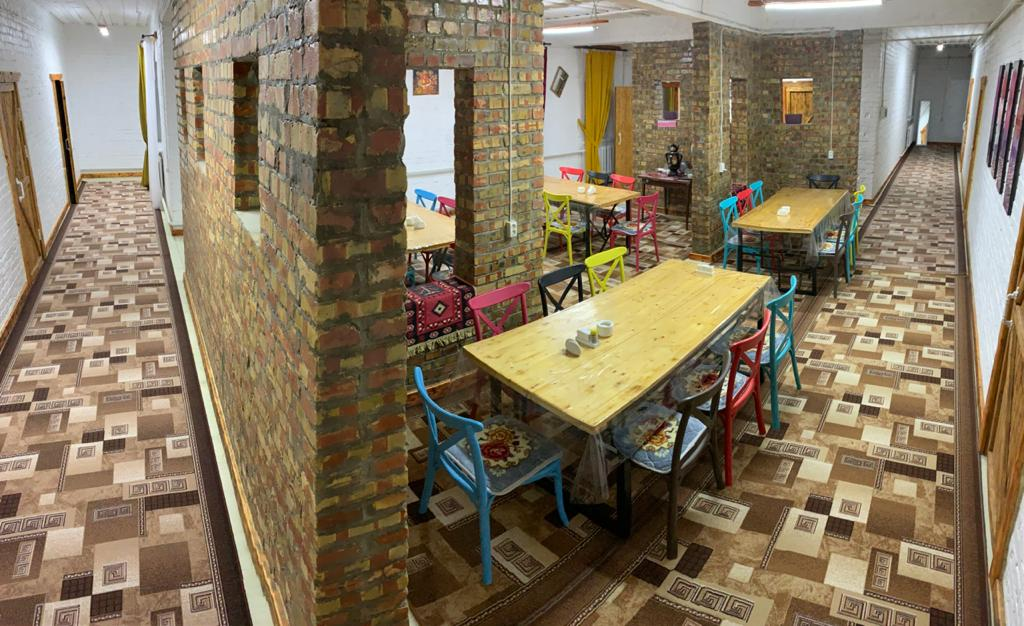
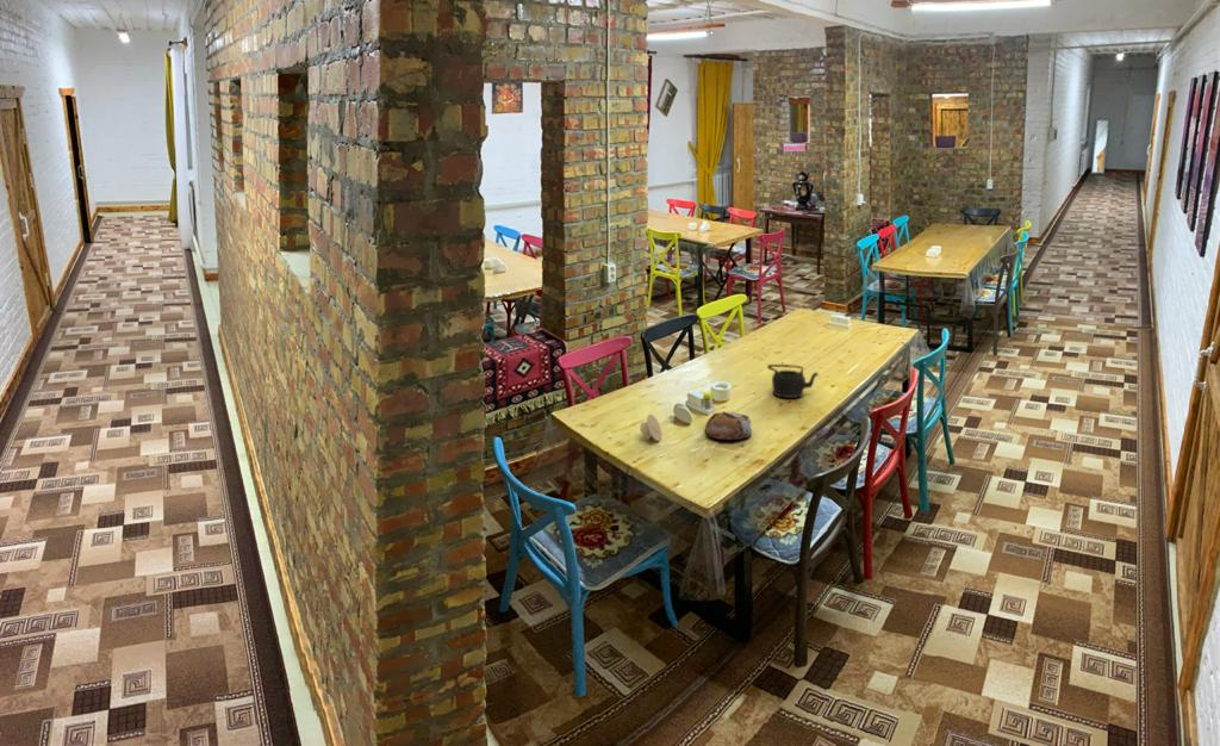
+ teapot [766,363,820,399]
+ cup [639,414,662,442]
+ bread [704,410,753,441]
